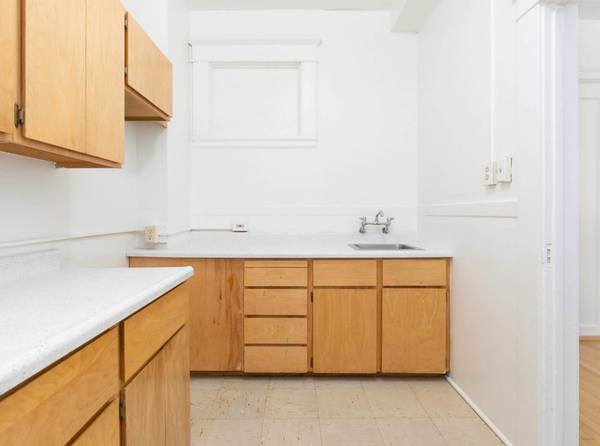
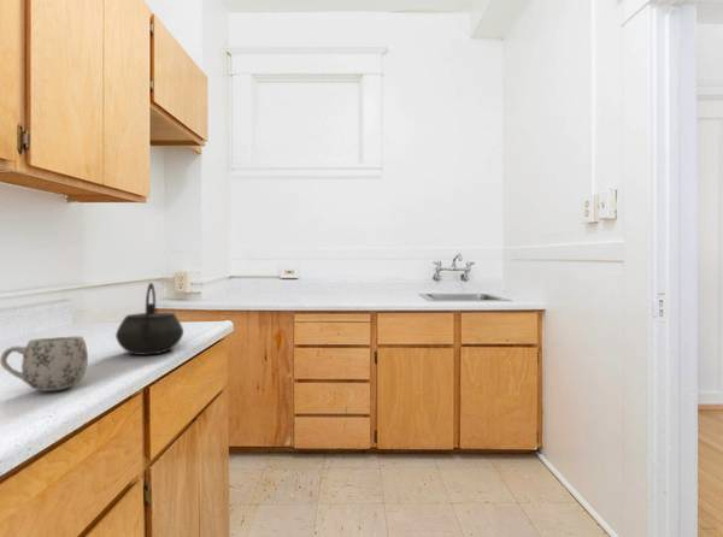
+ kettle [114,282,184,356]
+ mug [0,336,89,393]
